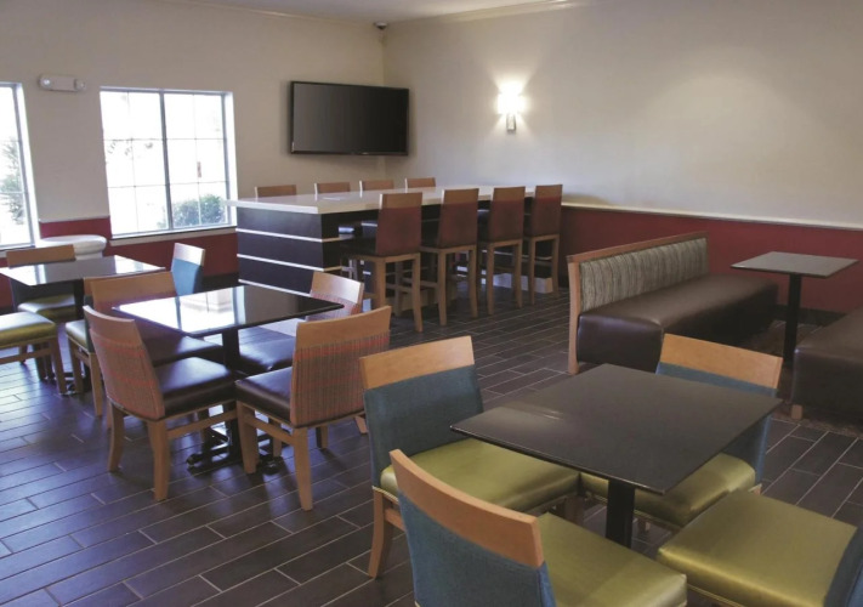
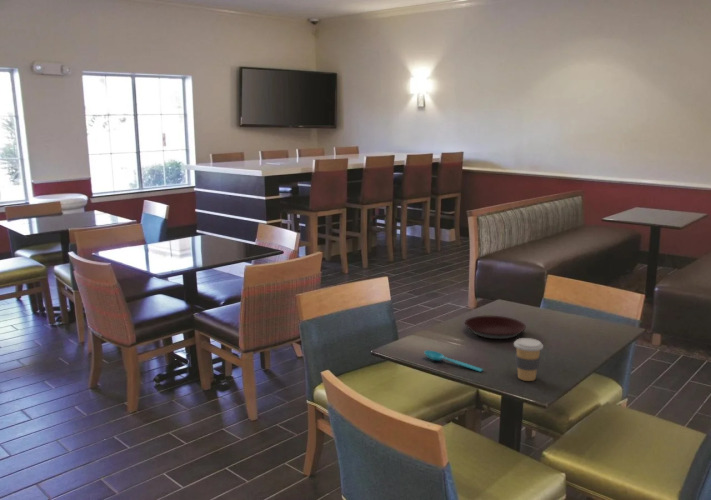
+ plate [464,315,527,340]
+ coffee cup [513,337,544,382]
+ spoon [423,350,484,373]
